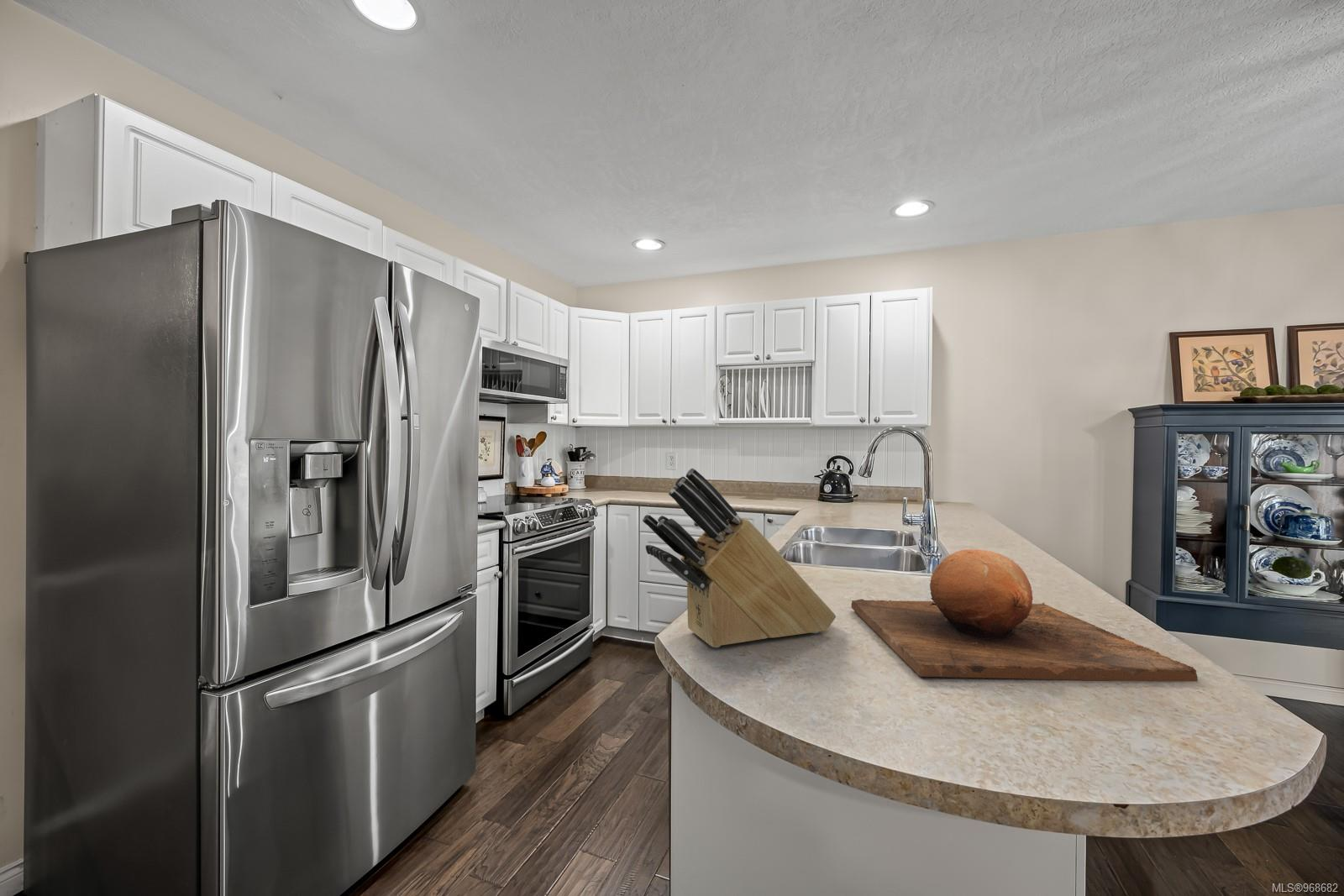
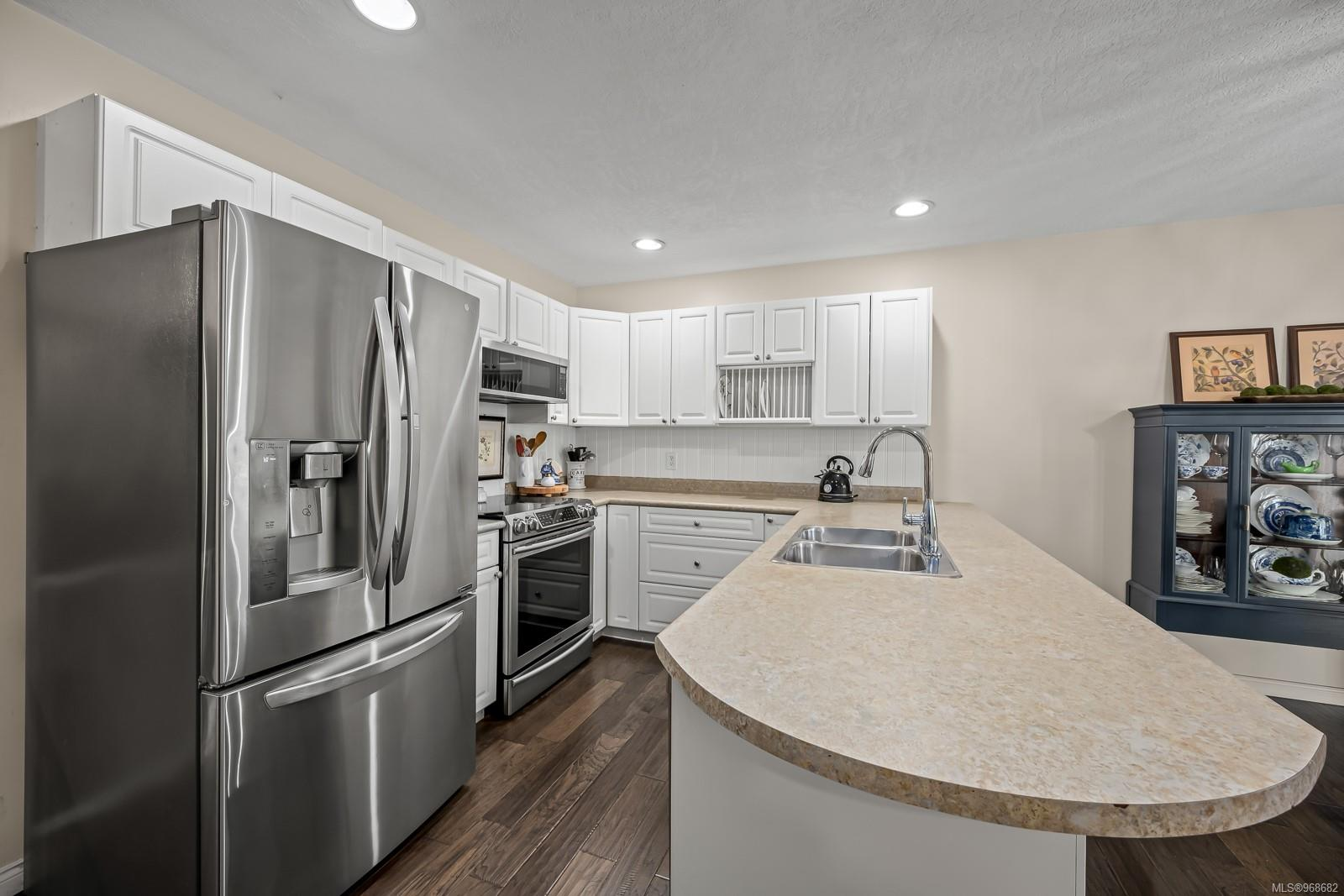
- chopping board [851,548,1199,683]
- knife block [642,467,837,648]
